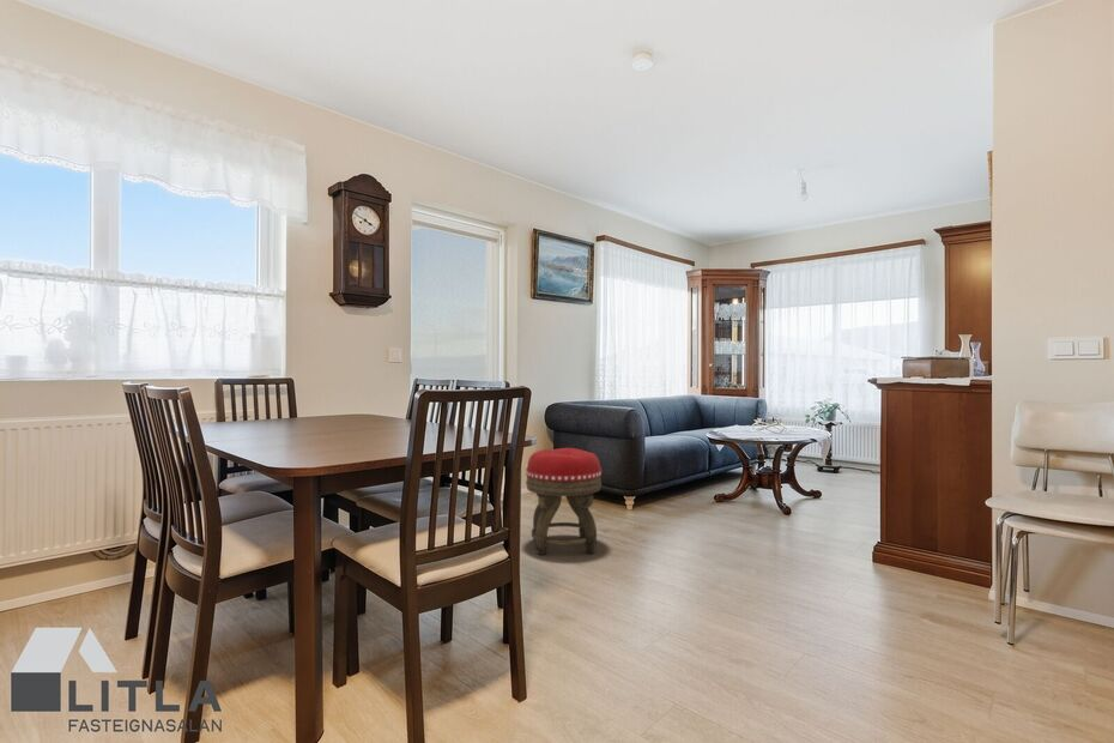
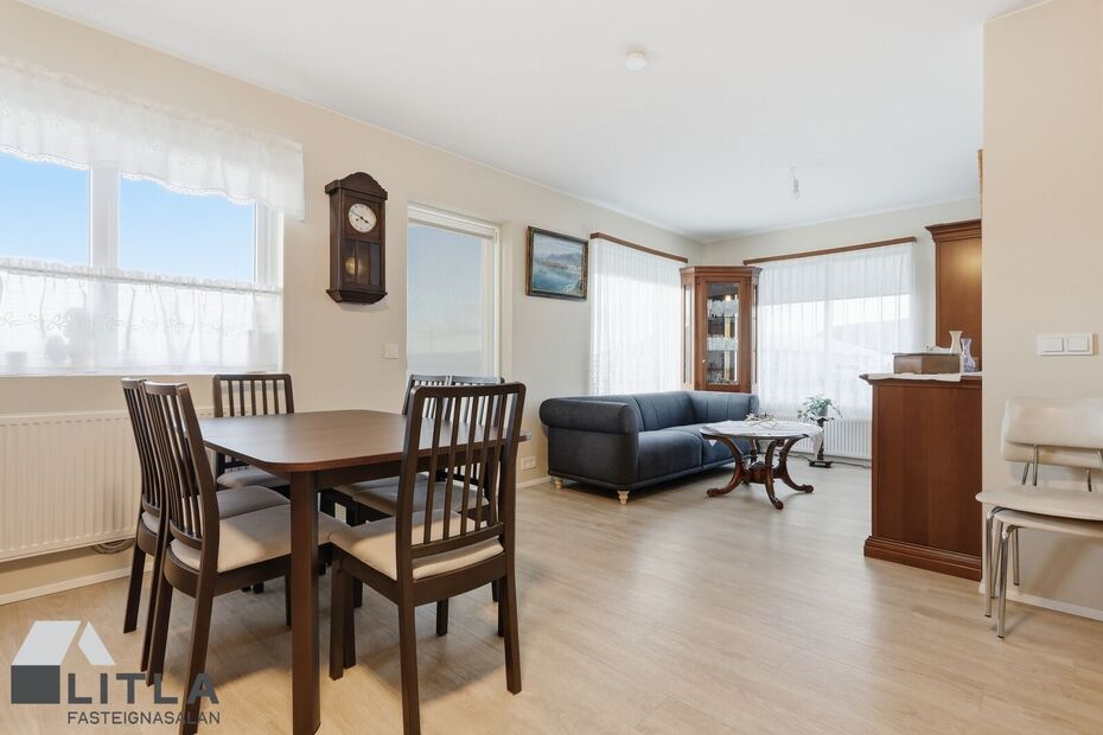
- footstool [525,447,603,556]
